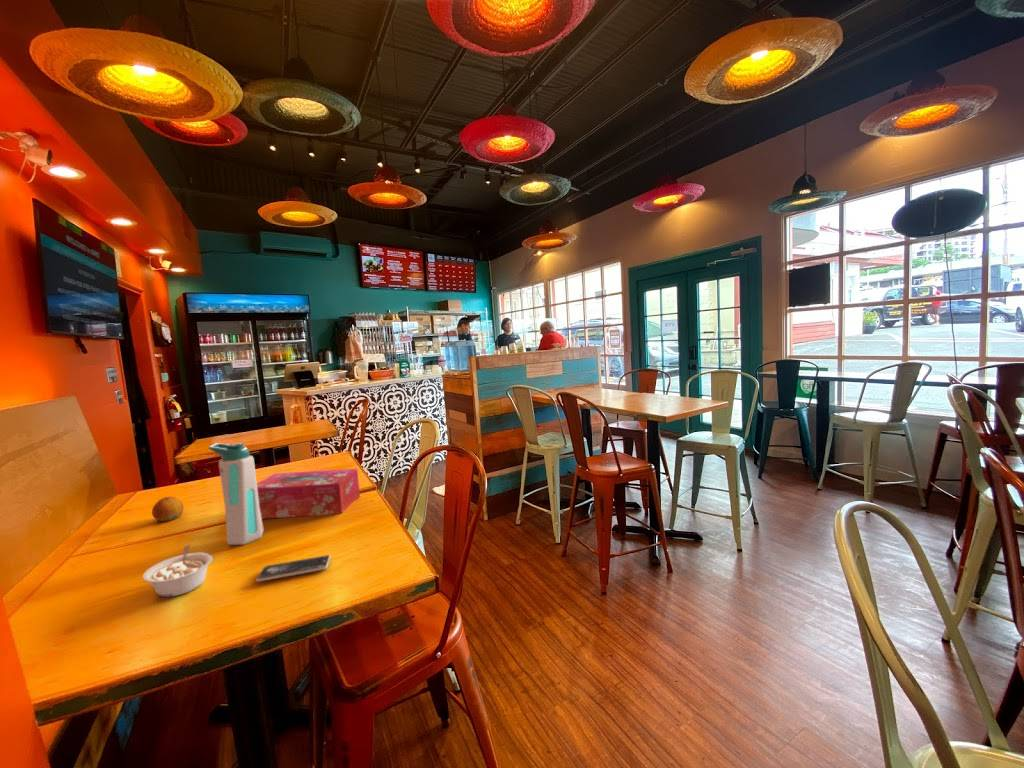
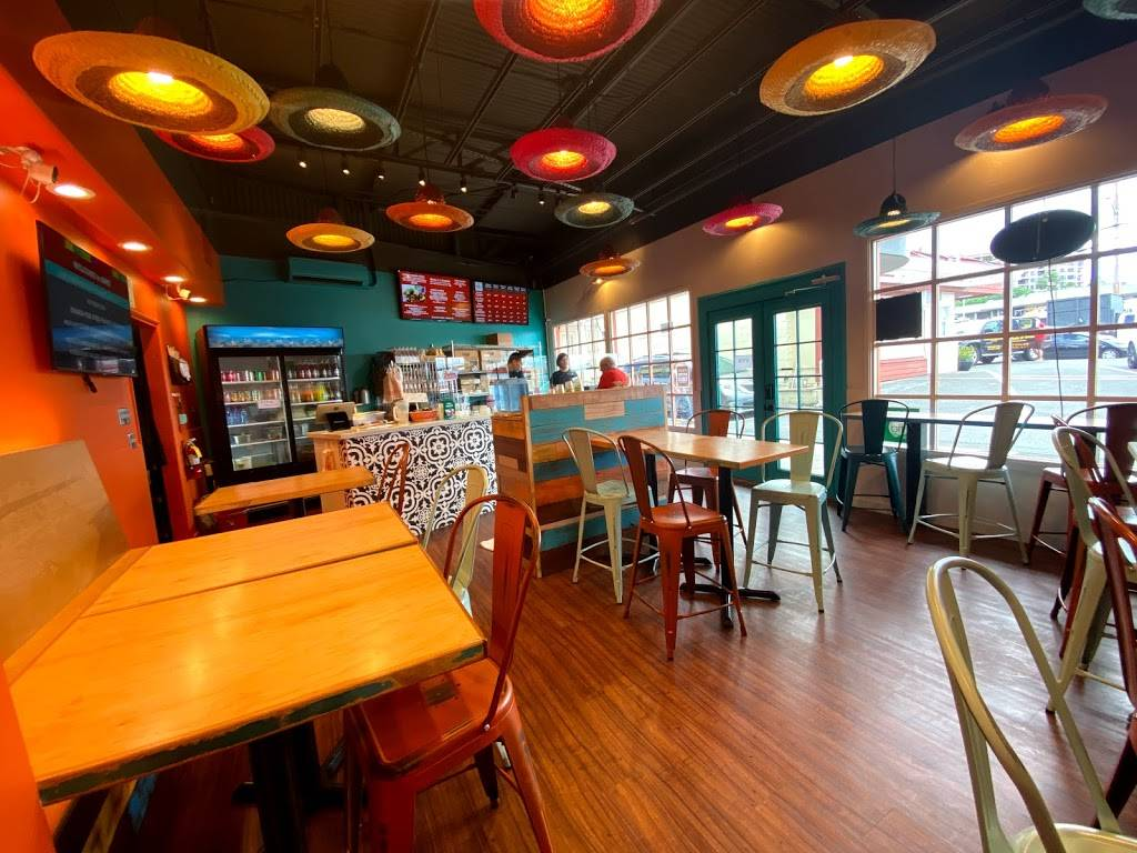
- fruit [151,496,184,522]
- smartphone [255,554,331,583]
- water bottle [208,442,265,546]
- legume [142,544,213,598]
- tissue box [256,468,361,520]
